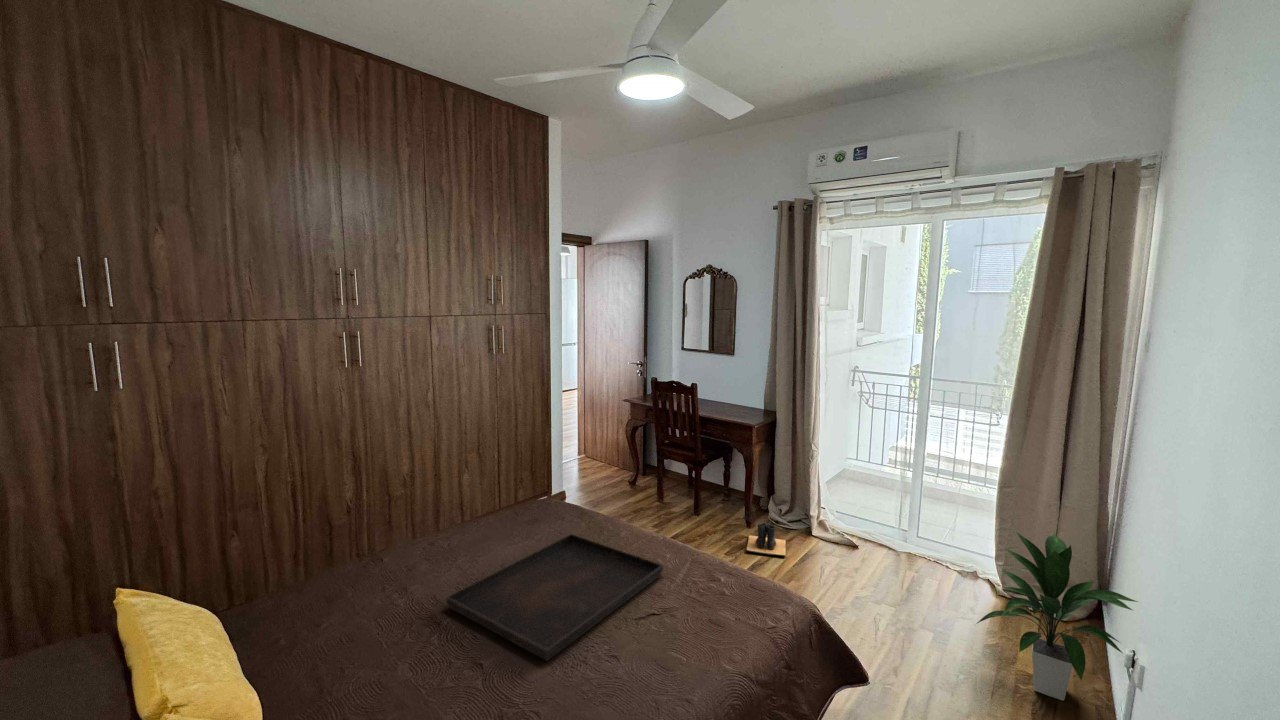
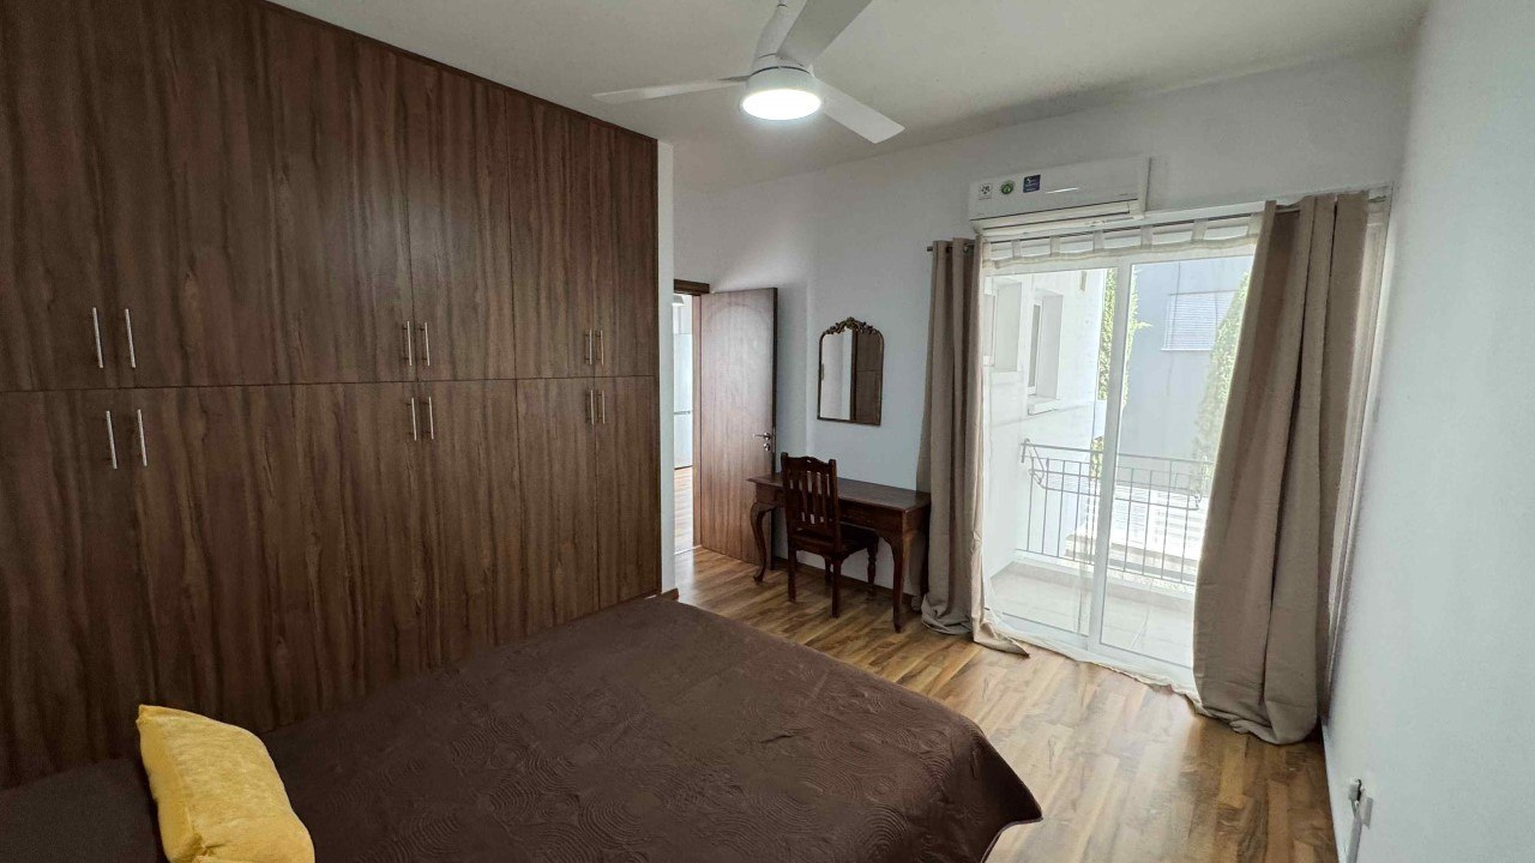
- boots [745,522,787,557]
- serving tray [445,533,664,662]
- indoor plant [974,531,1139,702]
